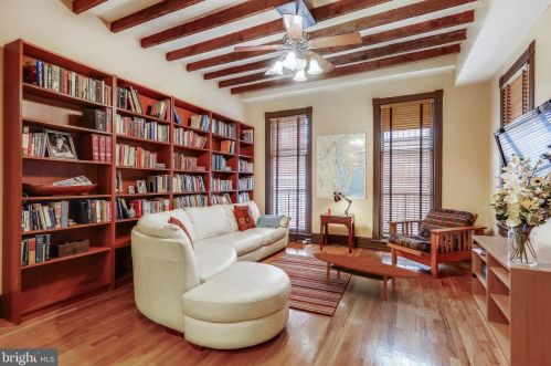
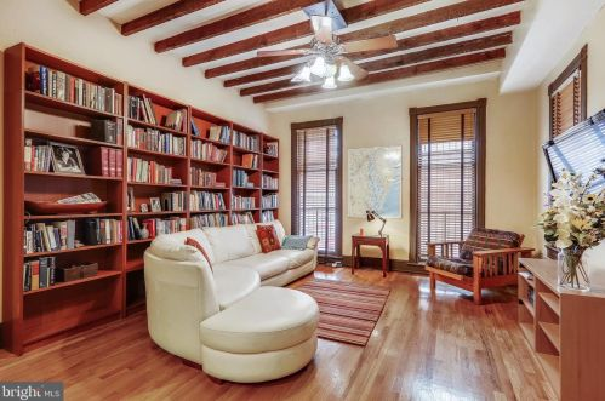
- coffee table [312,252,420,302]
